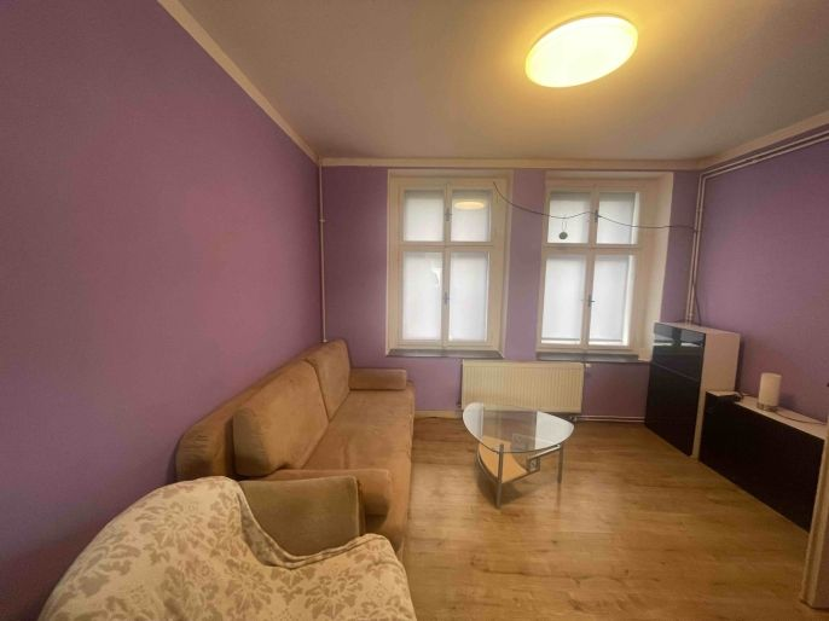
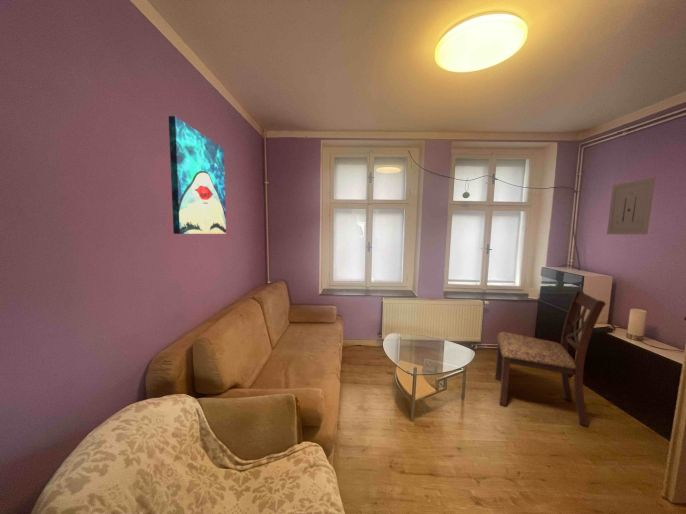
+ chair [494,289,607,427]
+ wall art [606,177,656,235]
+ wall art [168,115,227,235]
